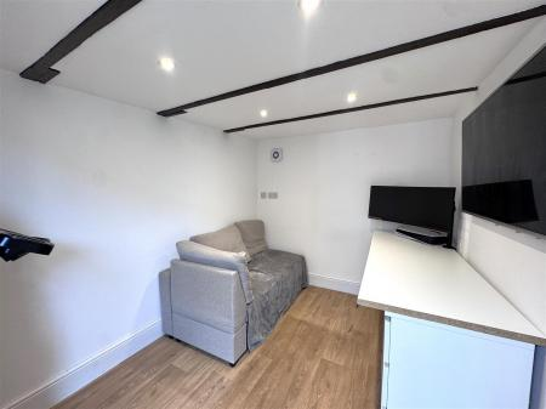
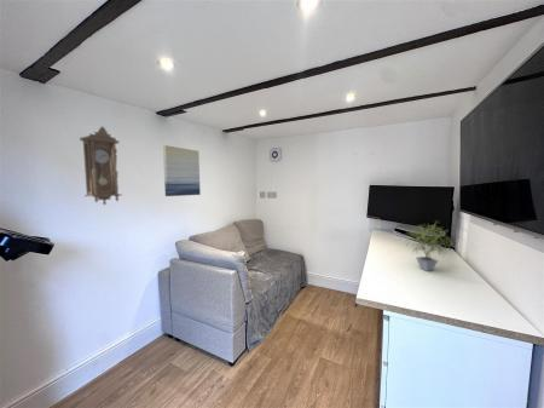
+ wall art [162,144,202,197]
+ pendulum clock [79,126,123,206]
+ potted plant [405,219,455,272]
